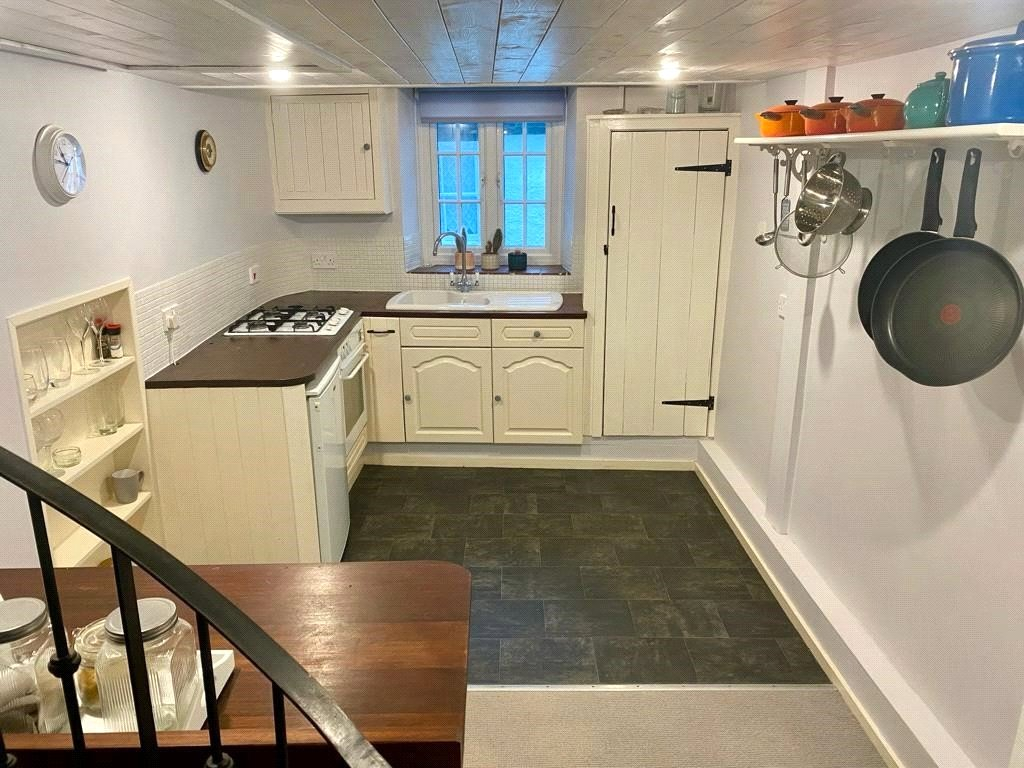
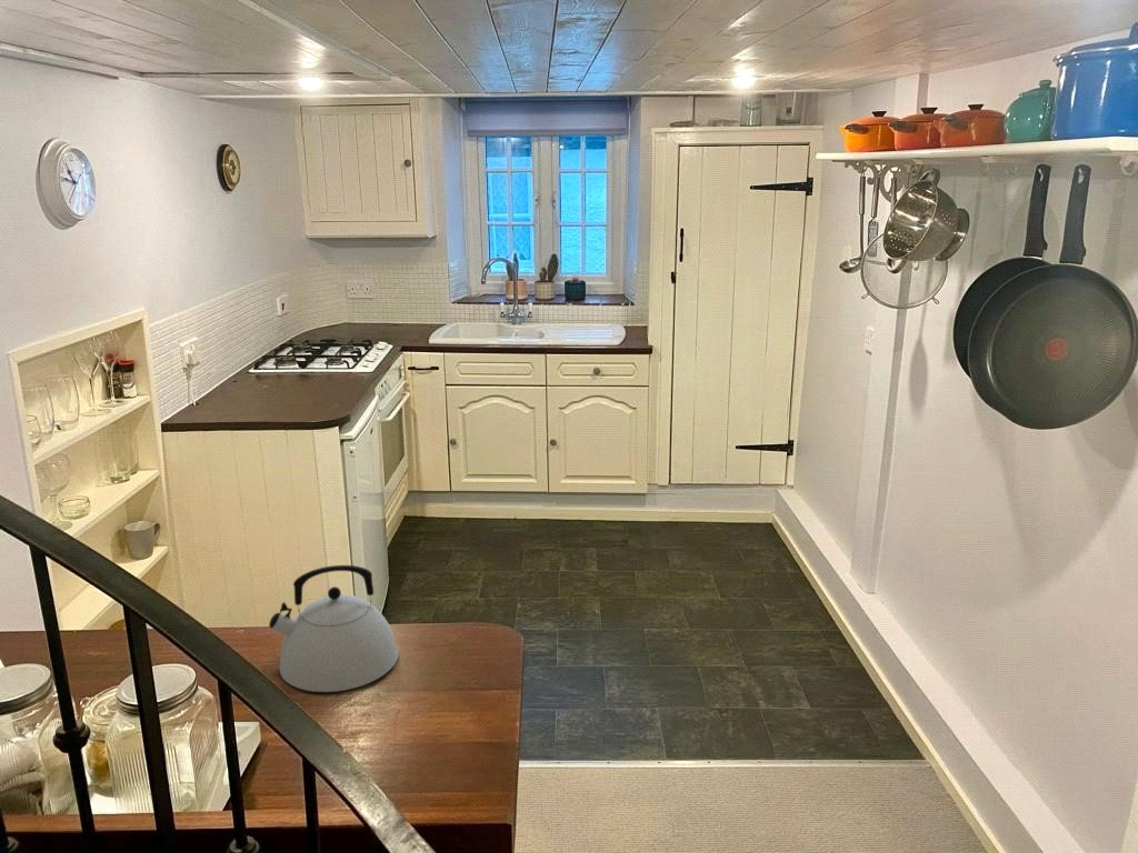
+ kettle [268,564,399,693]
